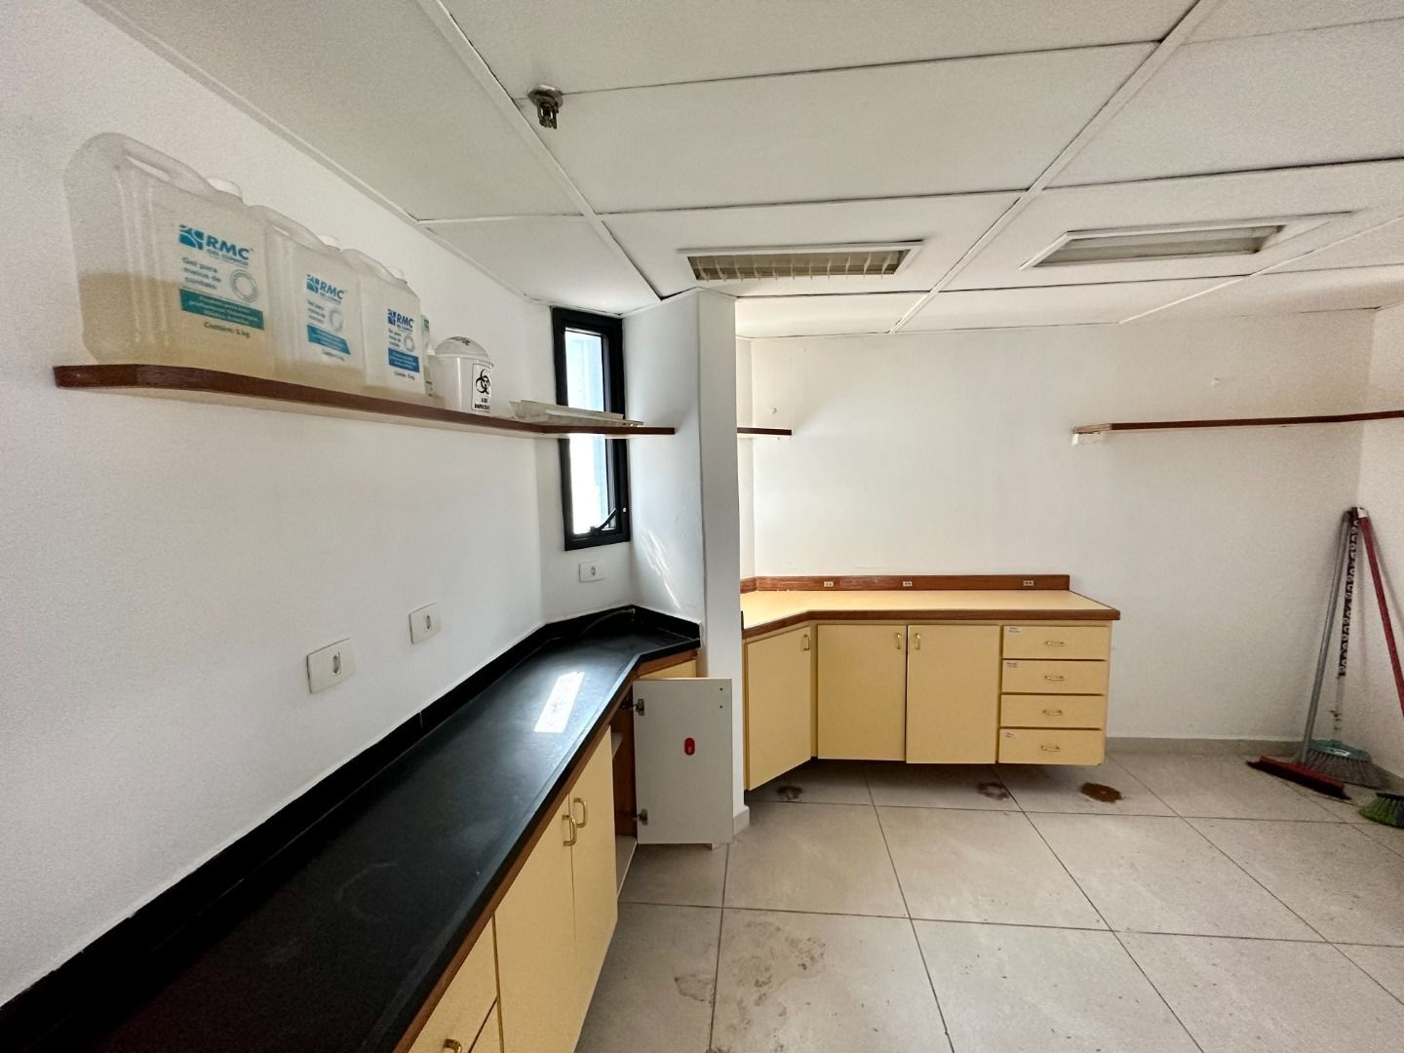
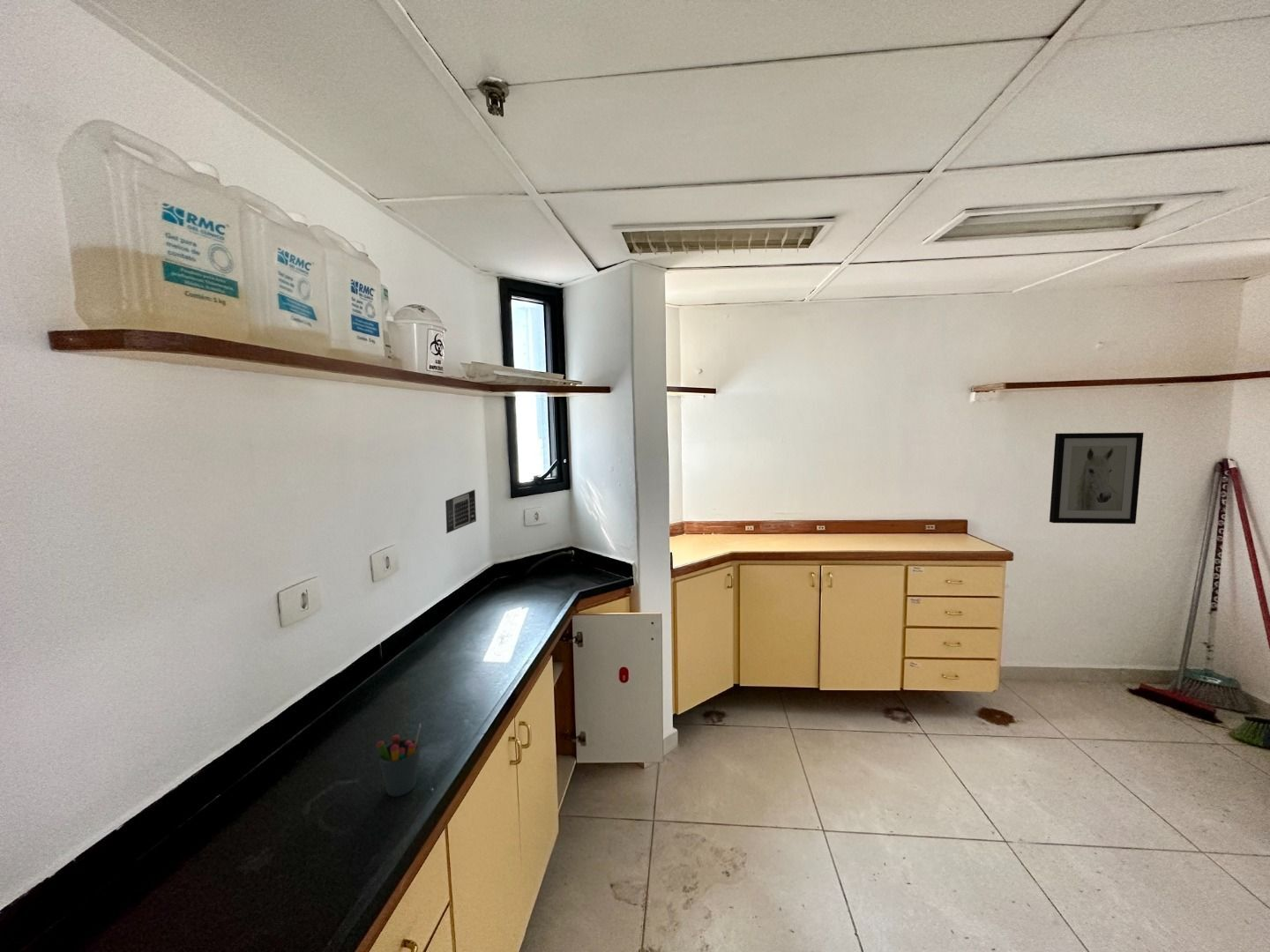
+ wall art [1049,432,1145,524]
+ pen holder [375,723,422,798]
+ calendar [444,489,477,534]
